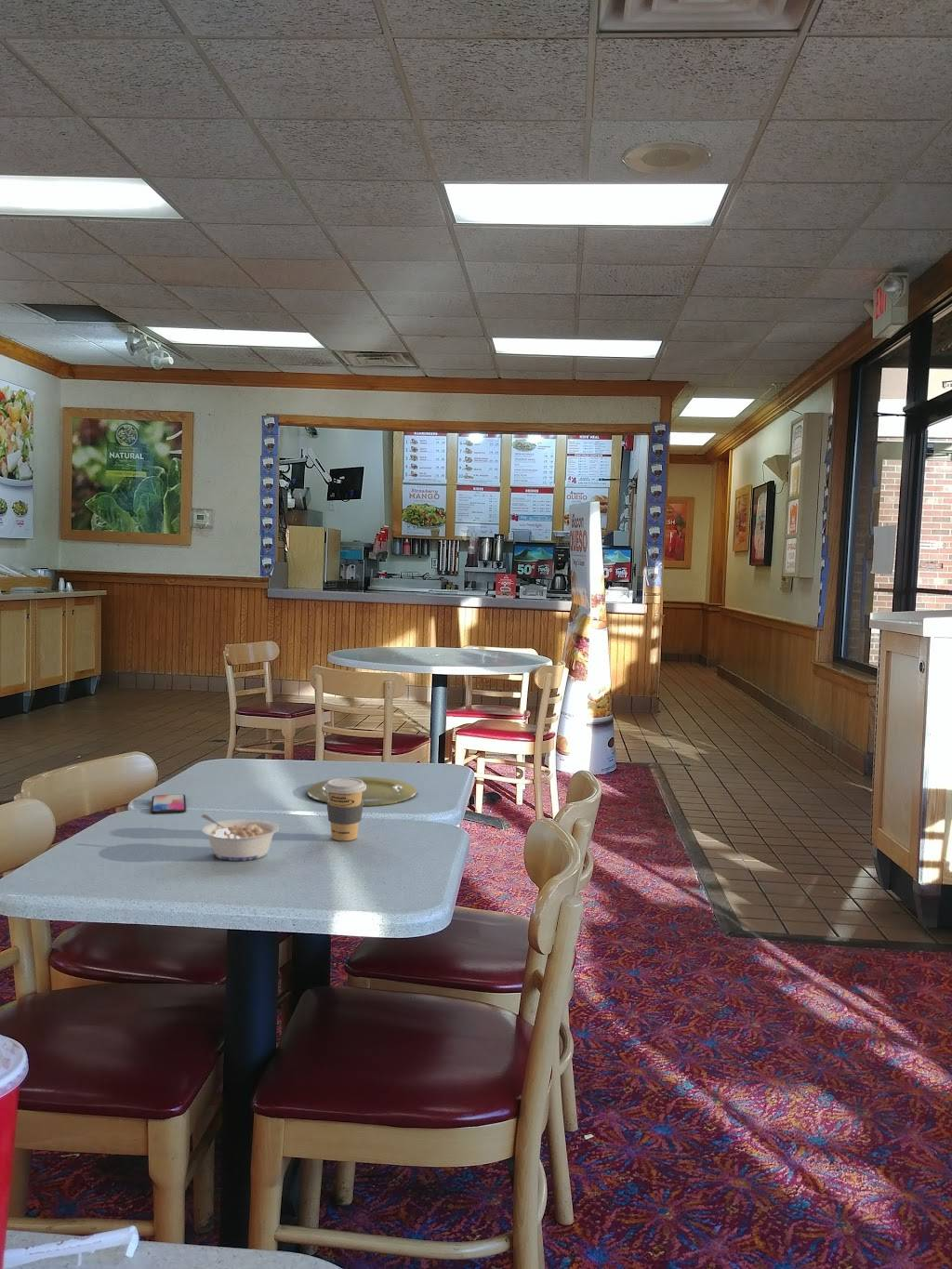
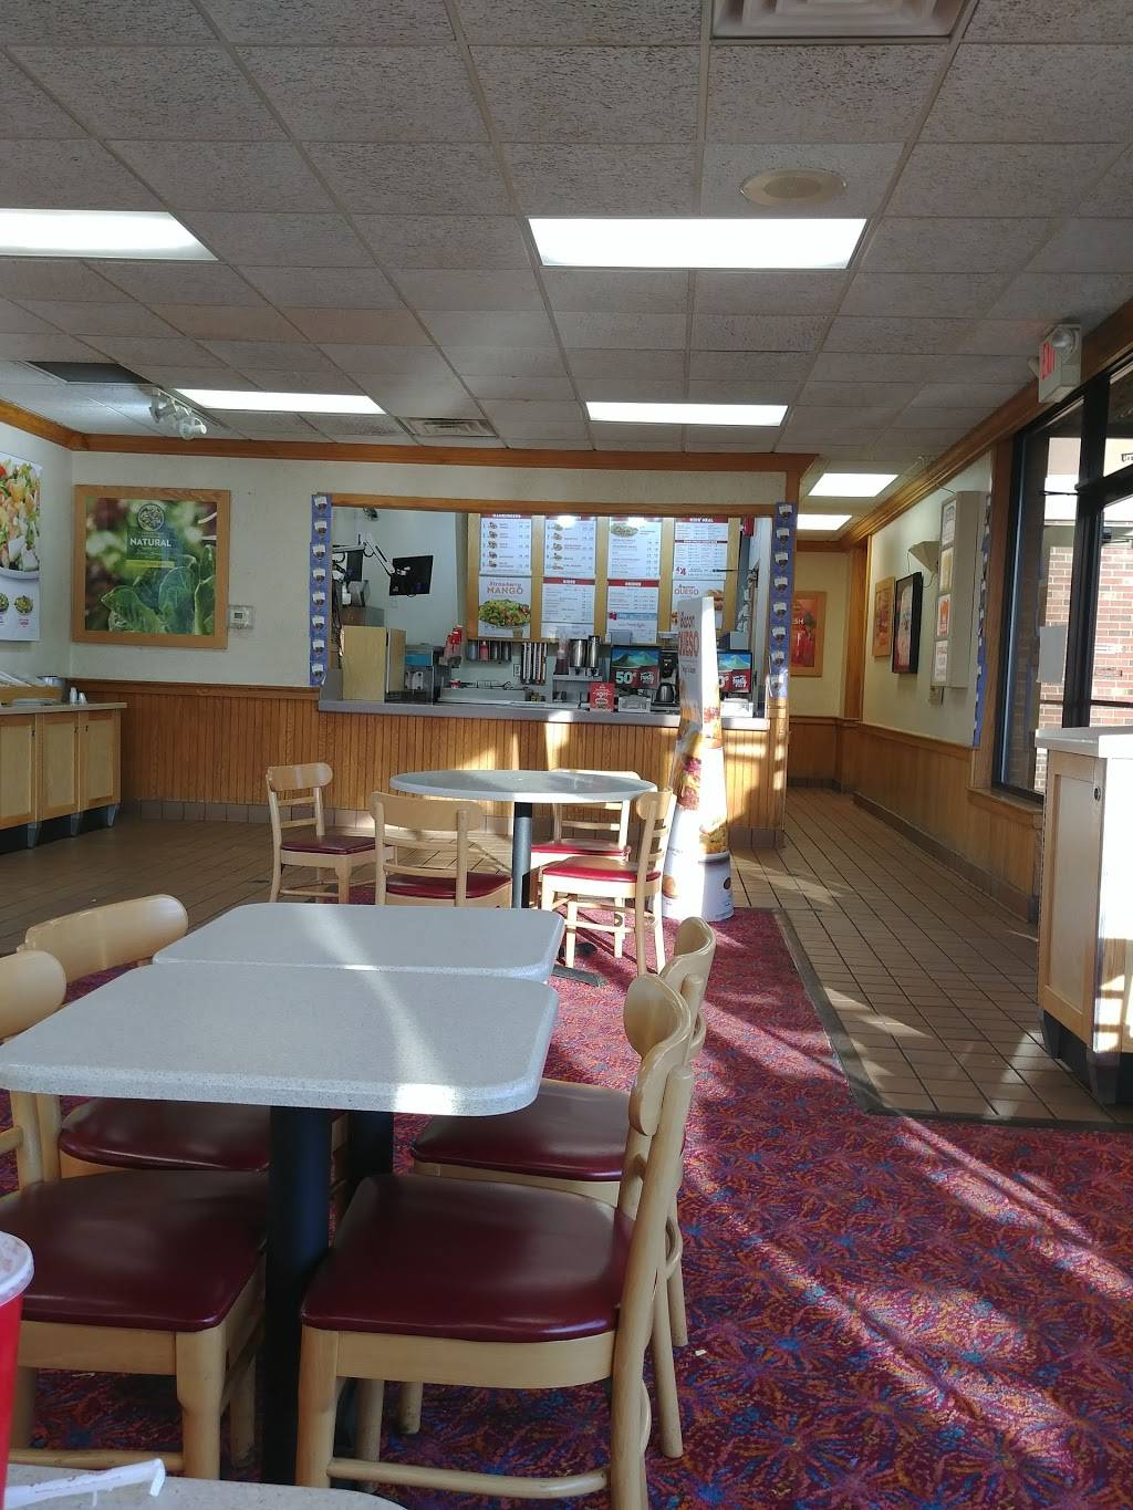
- coffee cup [324,777,366,841]
- smartphone [151,793,187,814]
- plate [306,776,417,807]
- legume [200,813,280,862]
